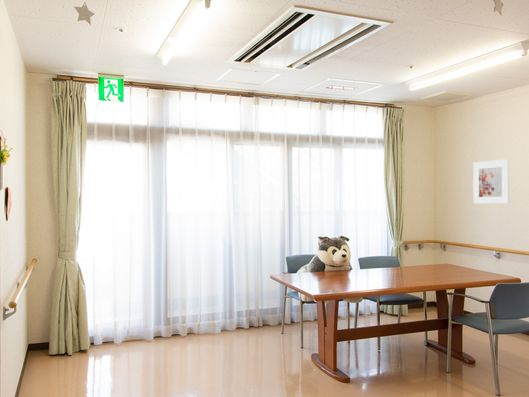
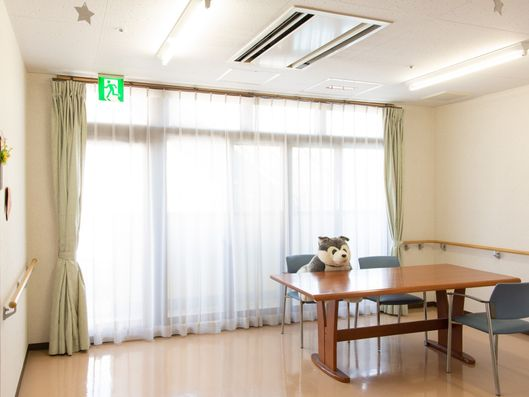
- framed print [472,158,510,205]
